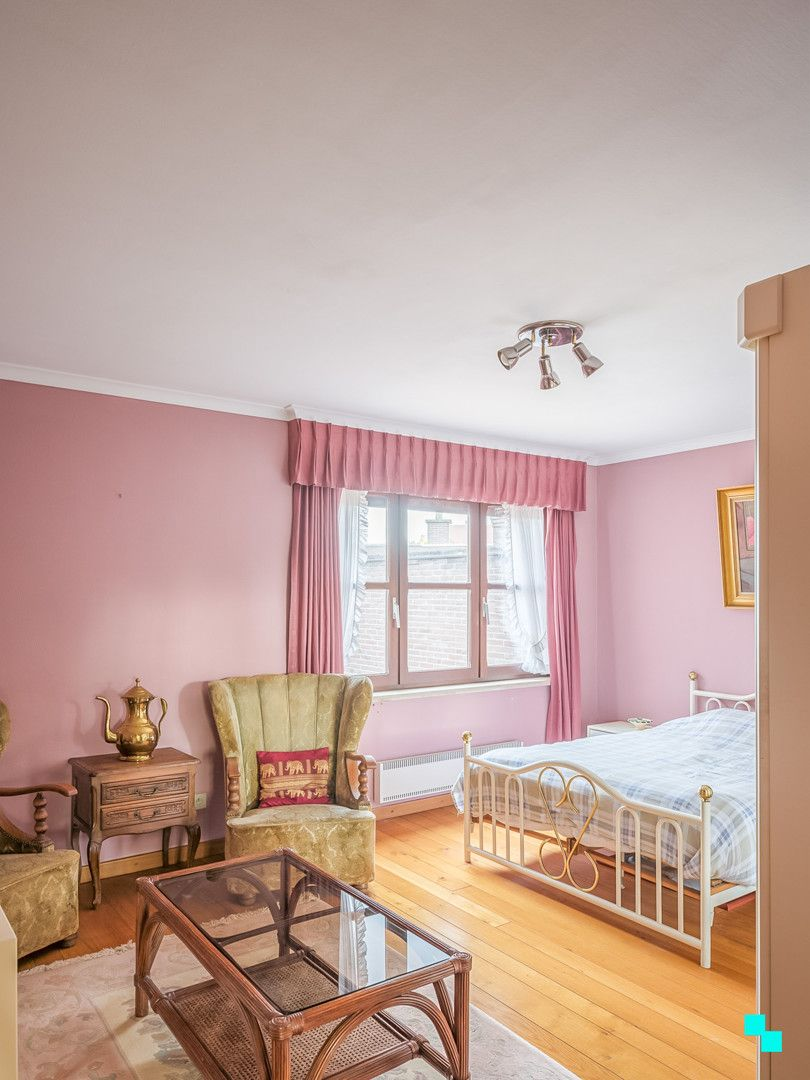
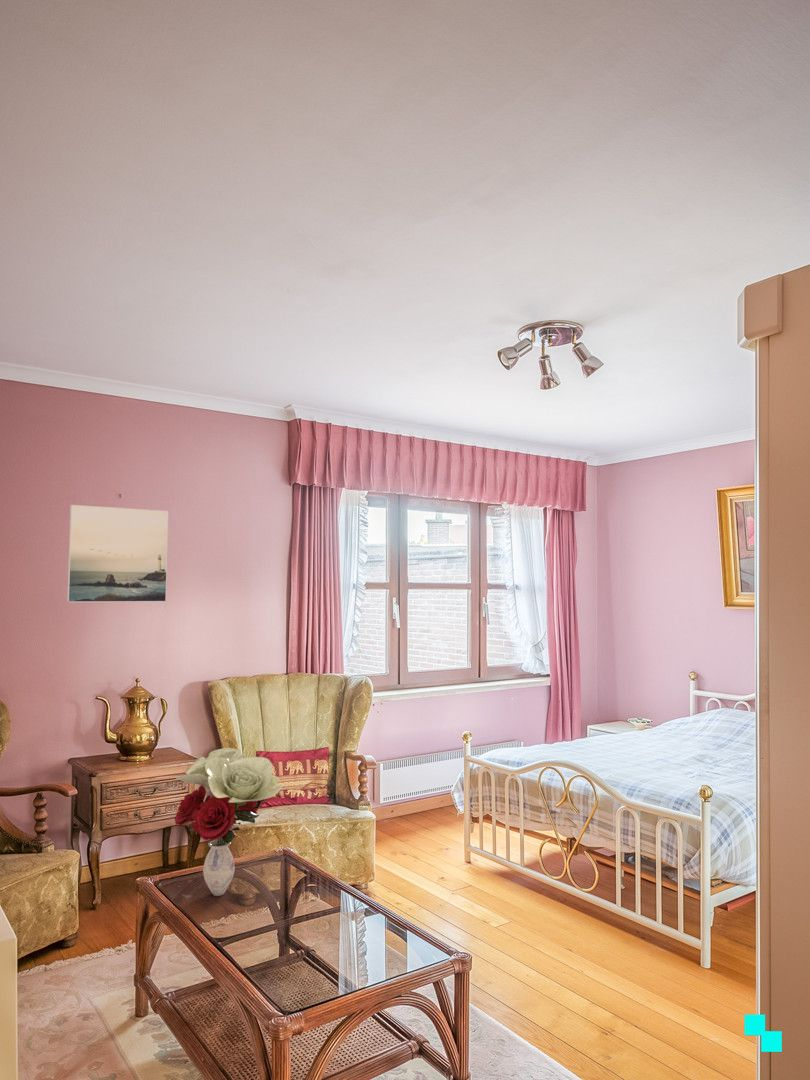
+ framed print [66,504,169,603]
+ flower bouquet [174,747,284,897]
